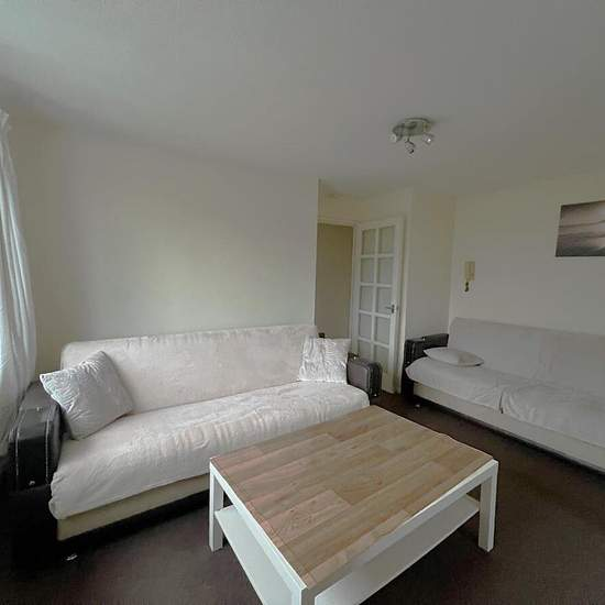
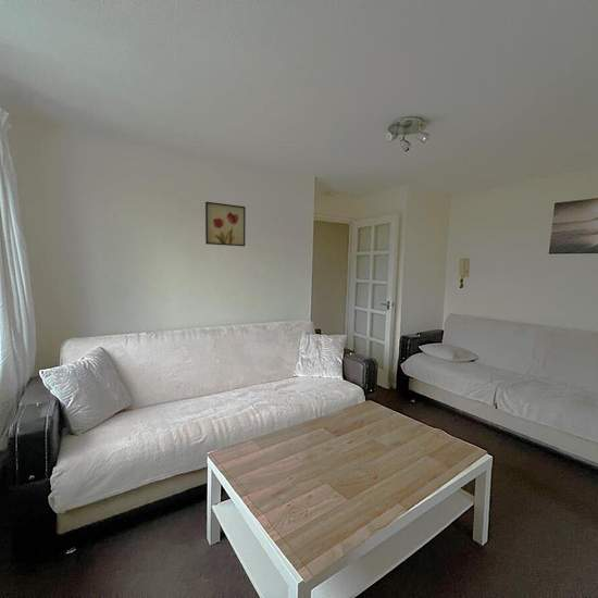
+ wall art [204,201,247,247]
